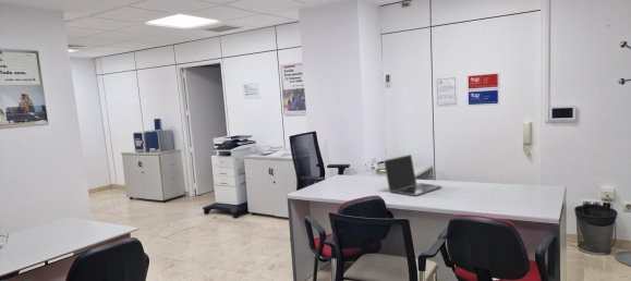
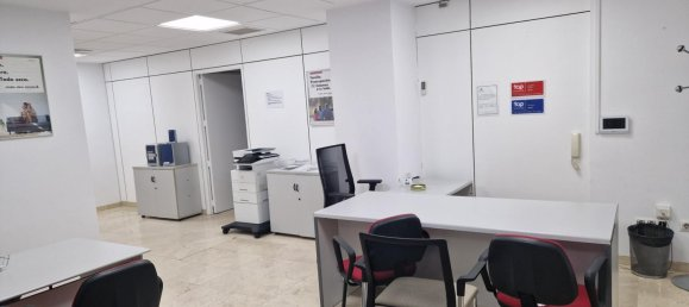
- laptop [383,154,442,197]
